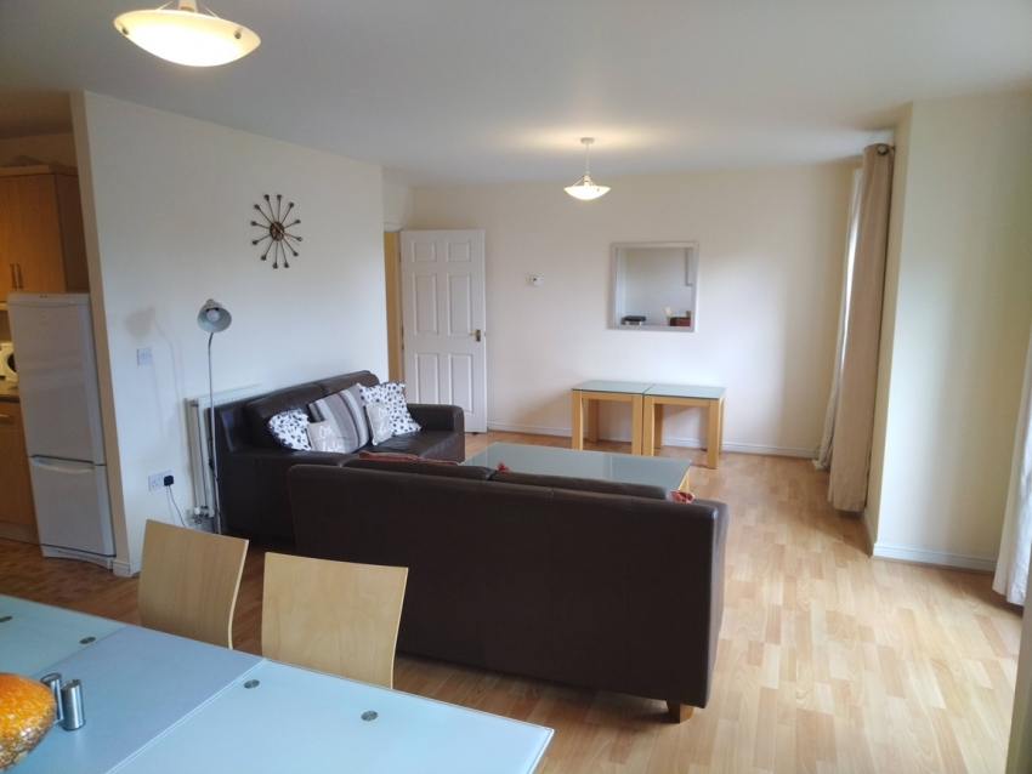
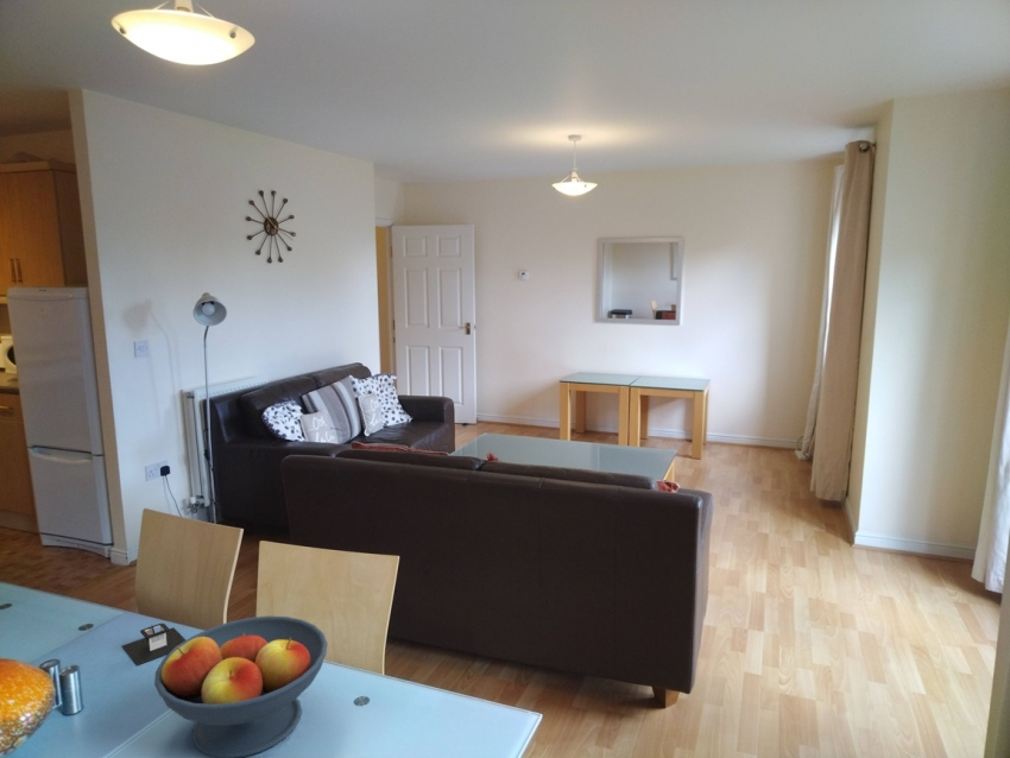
+ fruit bowl [153,614,329,758]
+ architectural model [121,623,187,667]
